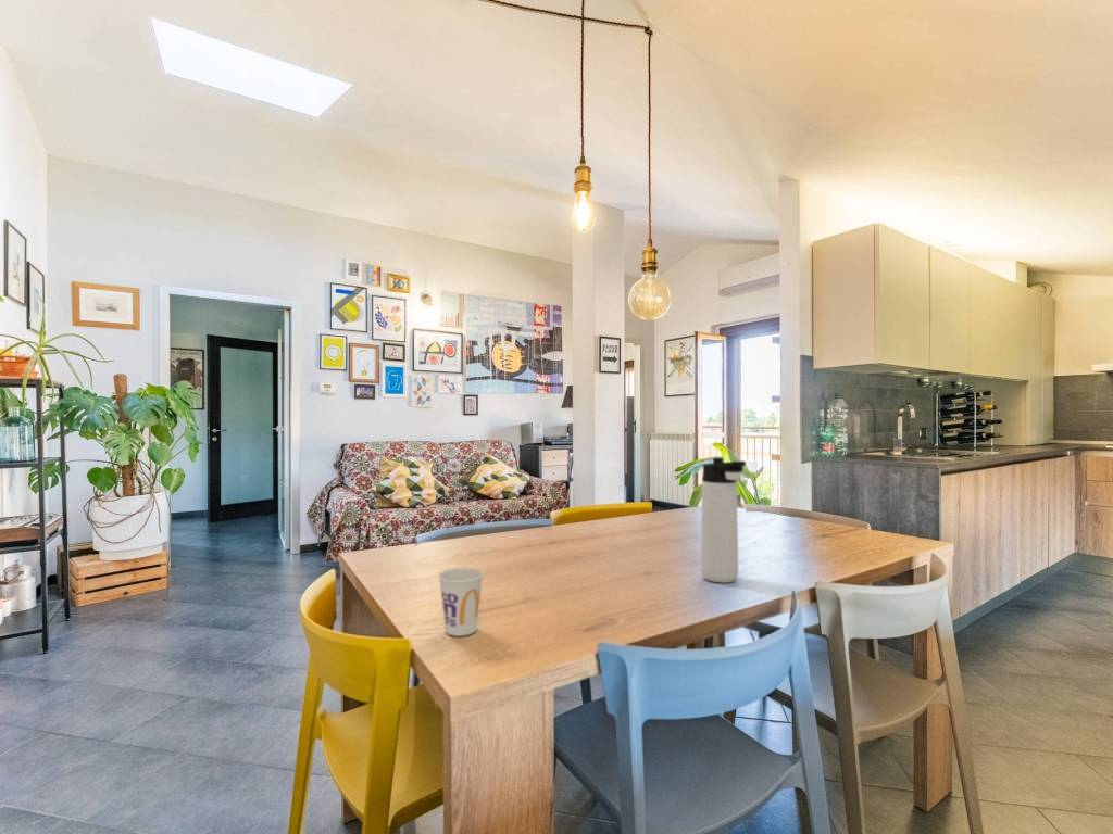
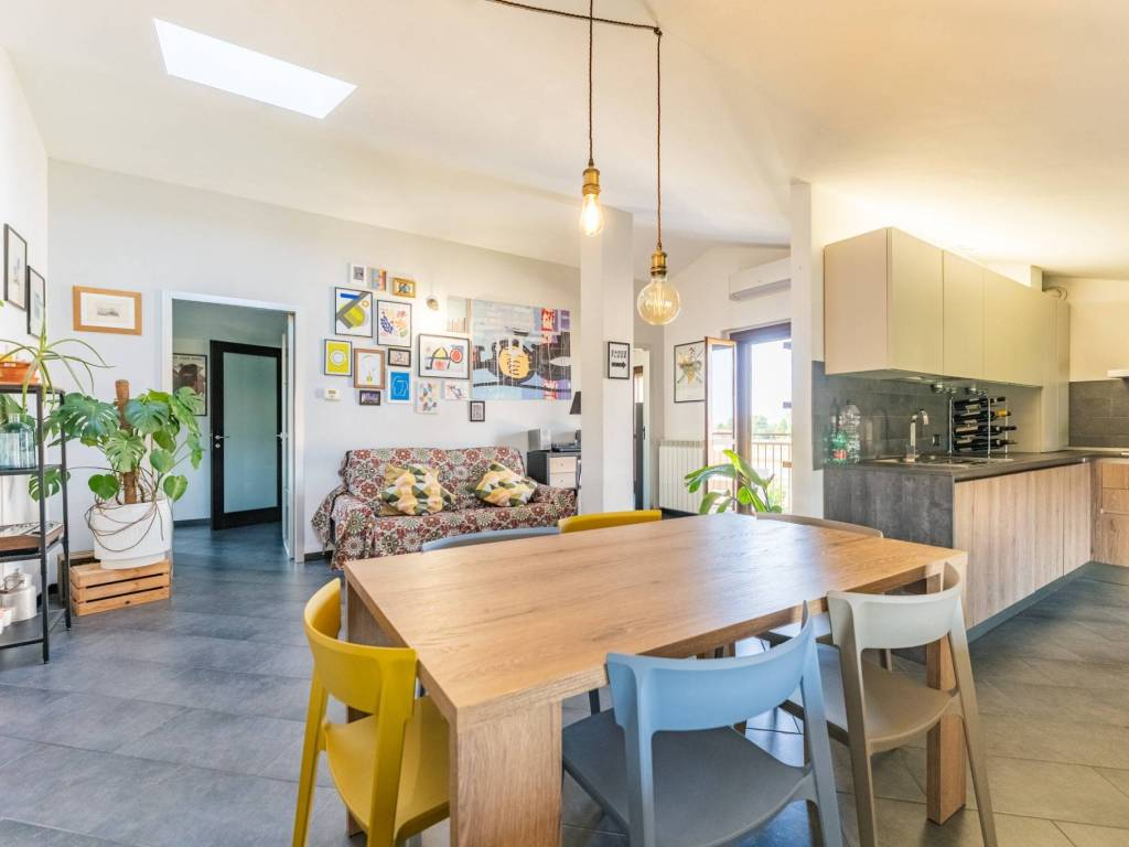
- thermos bottle [700,457,747,584]
- cup [437,567,485,637]
